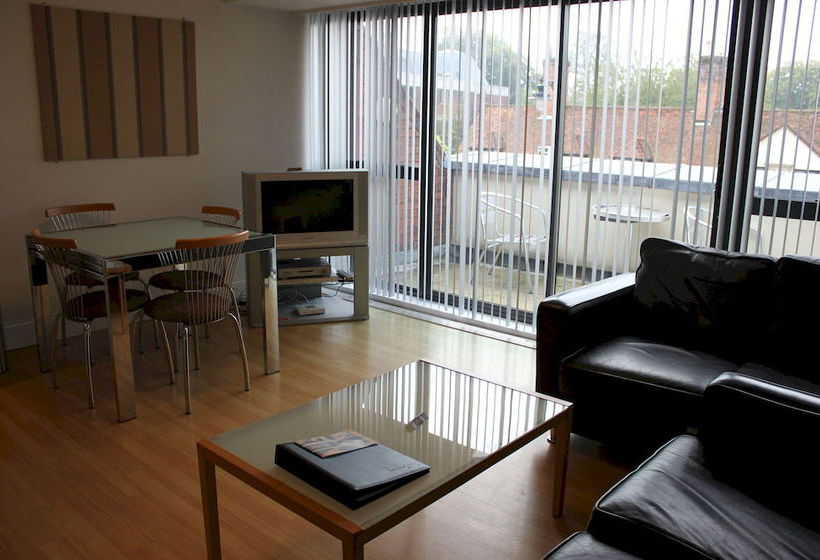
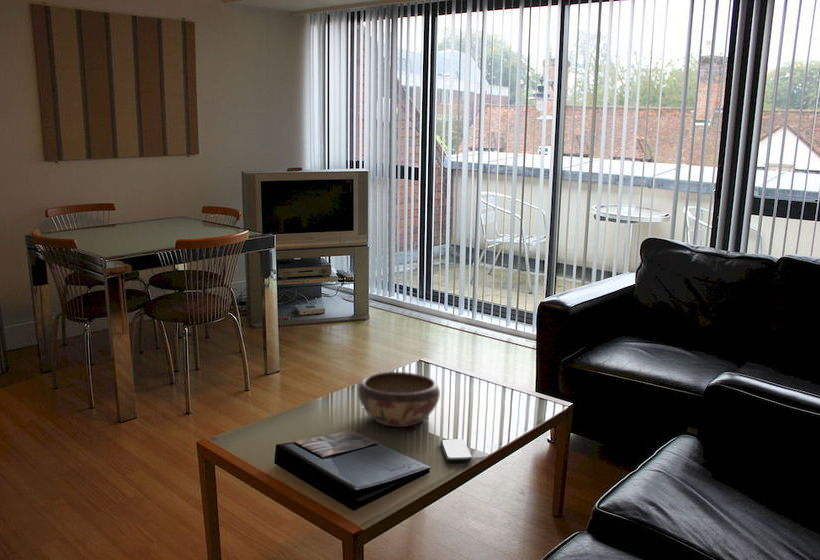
+ smartphone [439,438,473,463]
+ decorative bowl [357,371,441,428]
